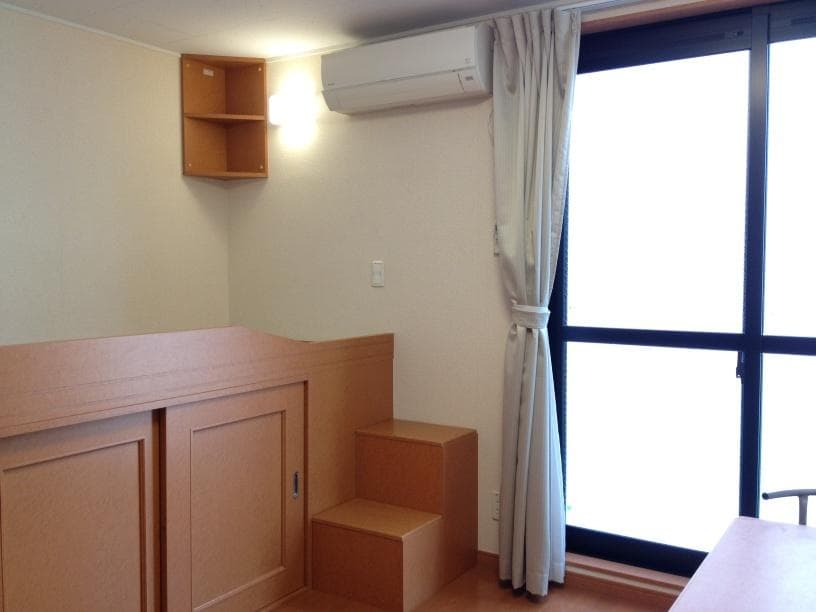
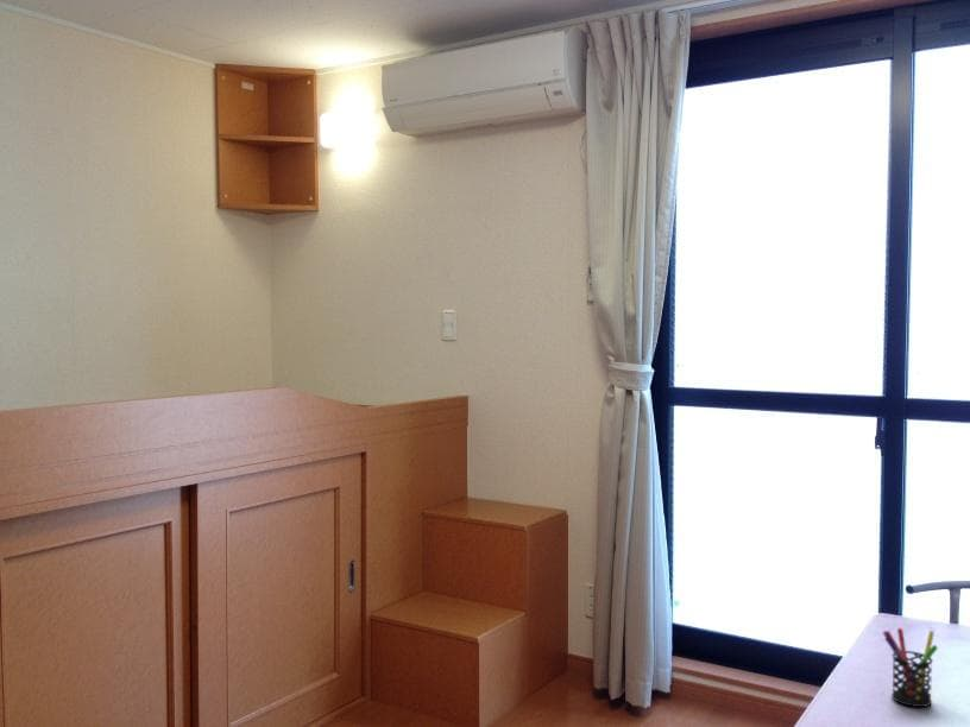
+ pen holder [881,627,939,708]
